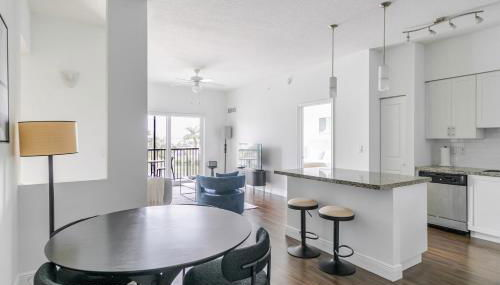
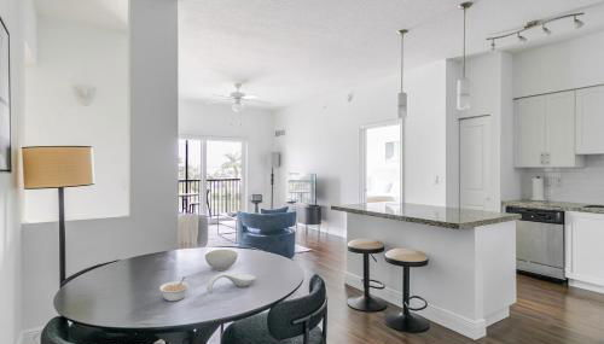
+ bowl [204,249,239,272]
+ spoon rest [205,272,257,293]
+ legume [158,276,191,302]
